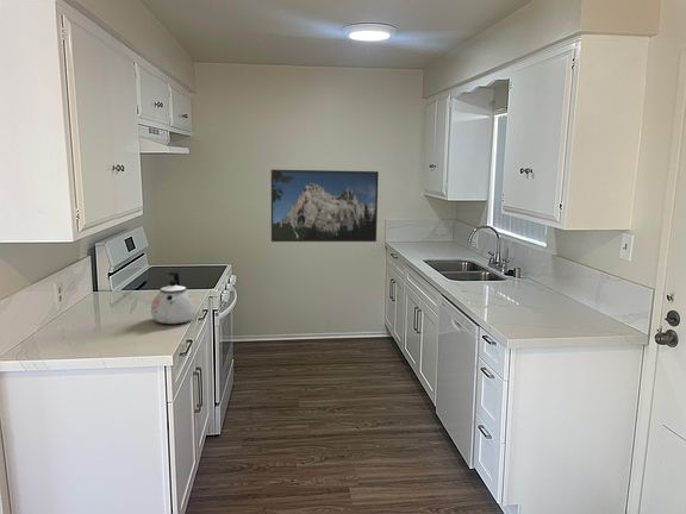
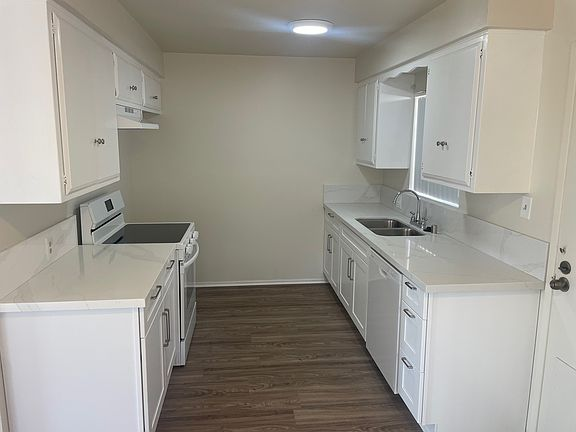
- kettle [150,270,198,325]
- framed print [270,169,380,243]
